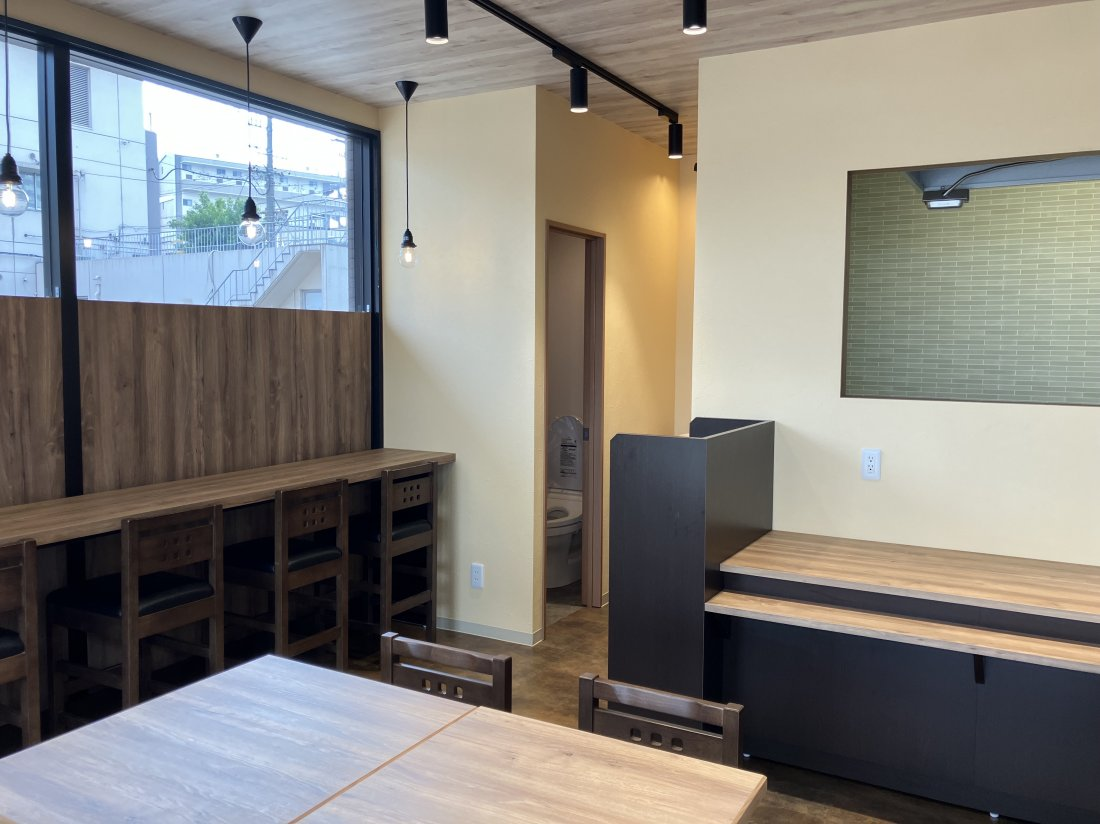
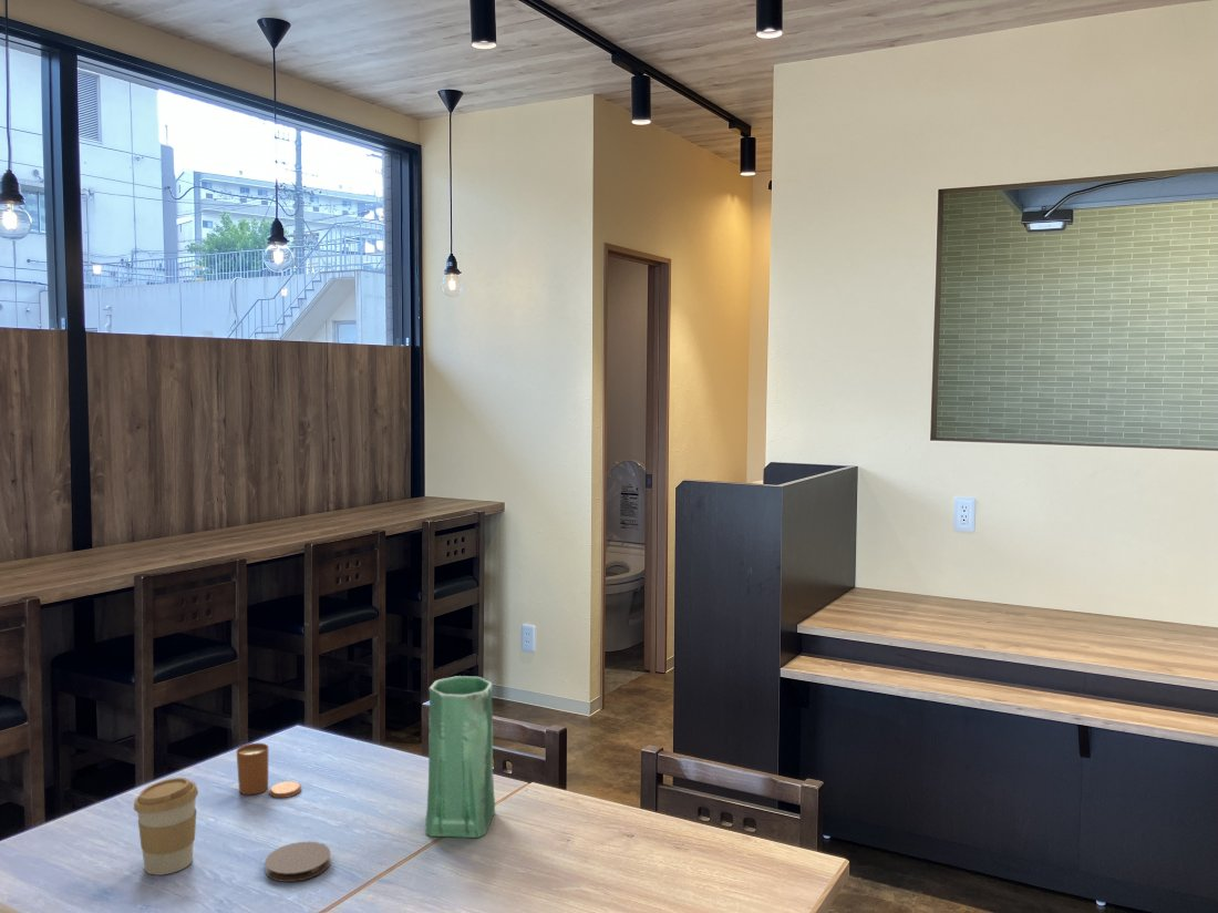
+ vase [424,675,496,839]
+ candle [236,742,302,799]
+ coaster [264,841,332,883]
+ coffee cup [133,777,199,876]
